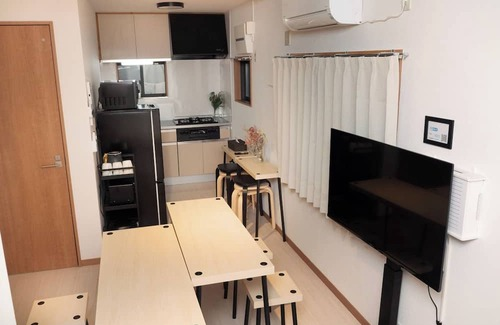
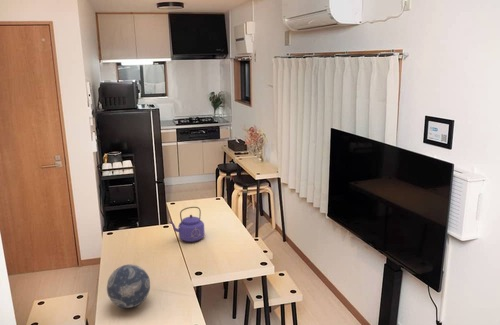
+ decorative ball [106,263,151,309]
+ kettle [168,206,206,243]
